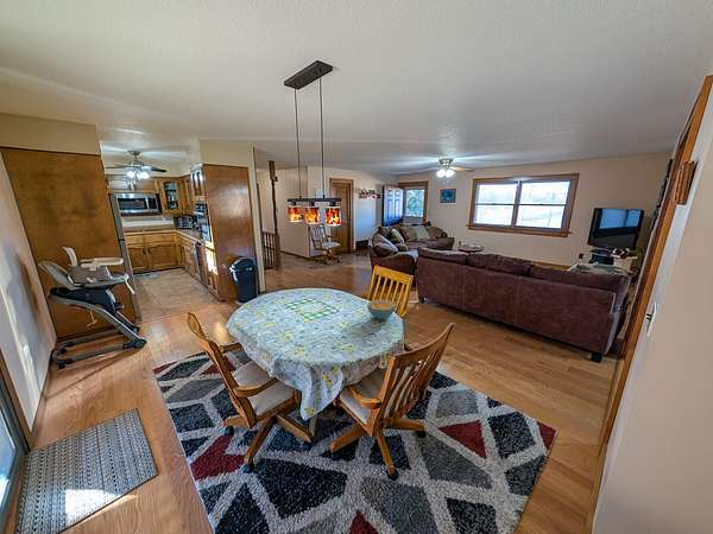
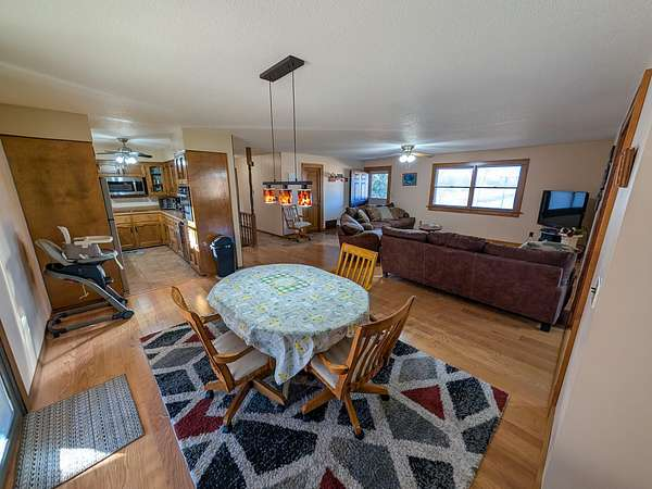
- cereal bowl [366,299,397,320]
